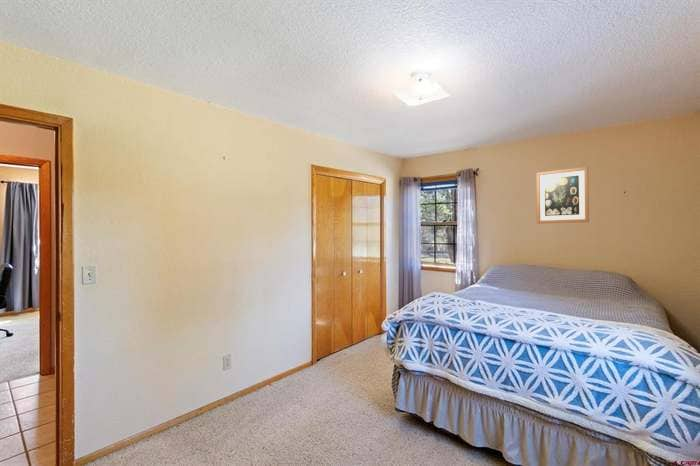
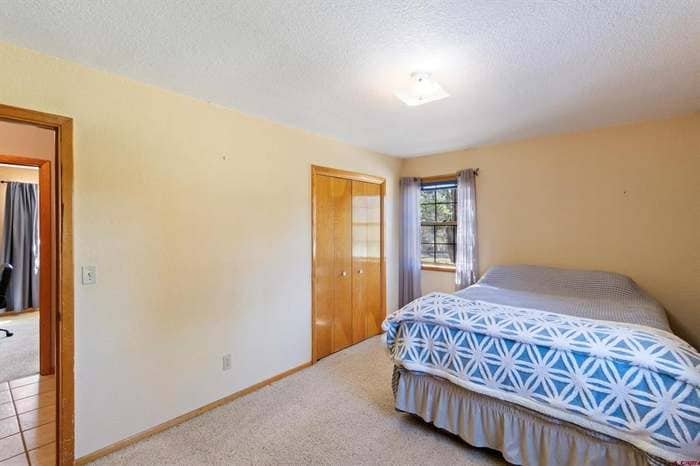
- wall art [535,166,590,225]
